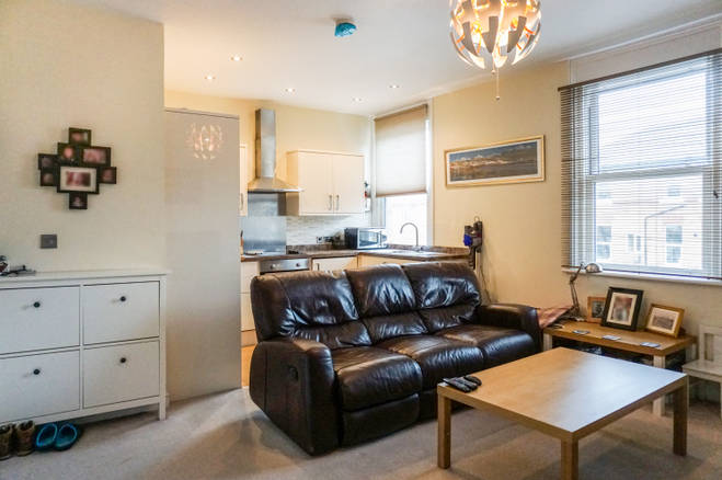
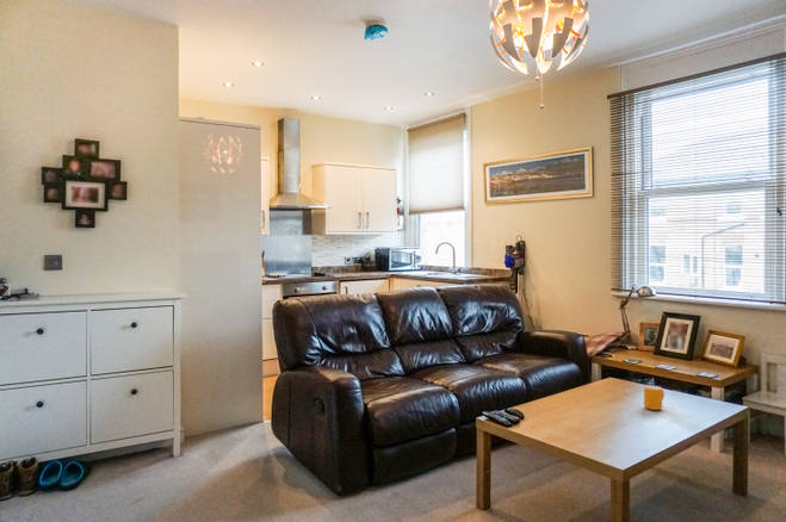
+ mug [643,384,666,411]
